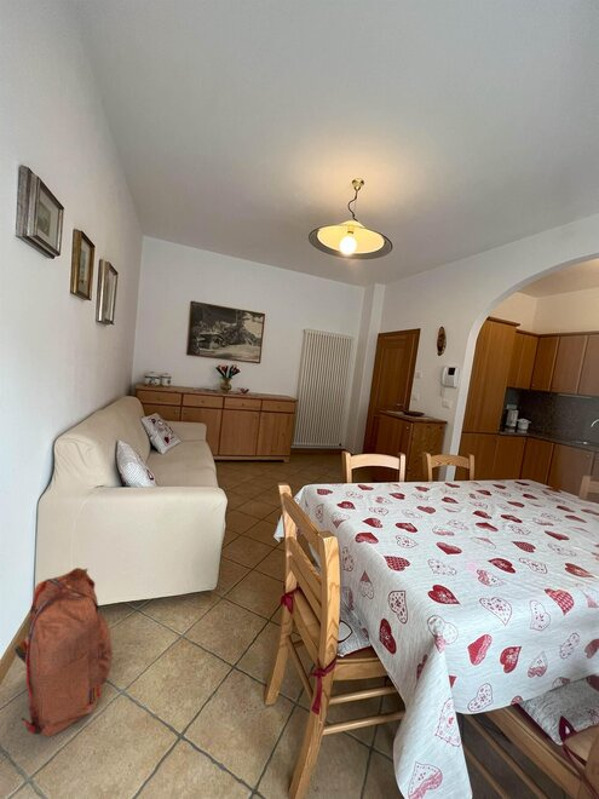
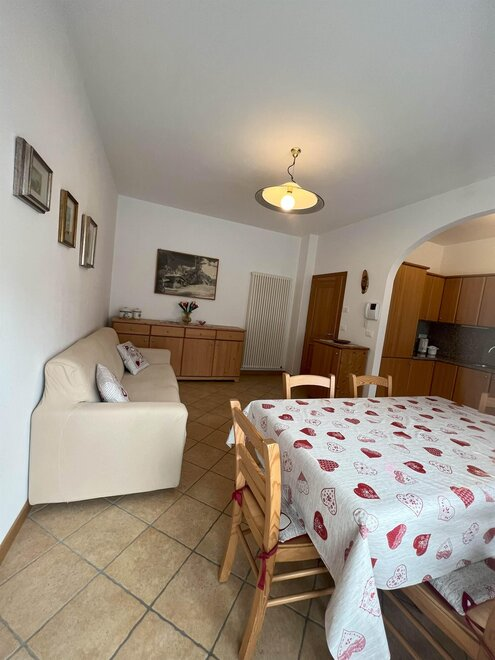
- backpack [13,567,114,738]
